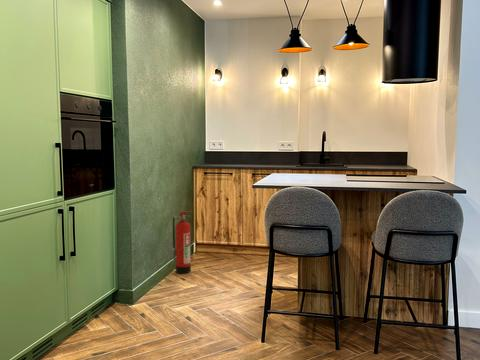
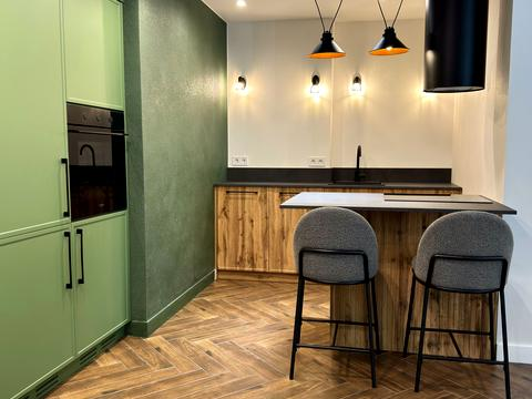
- fire extinguisher [172,210,193,274]
